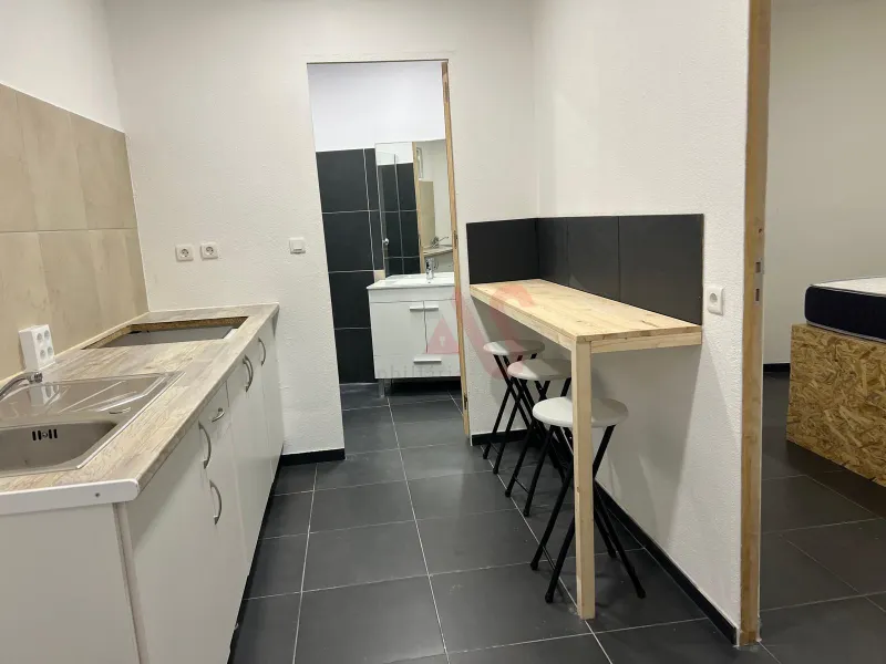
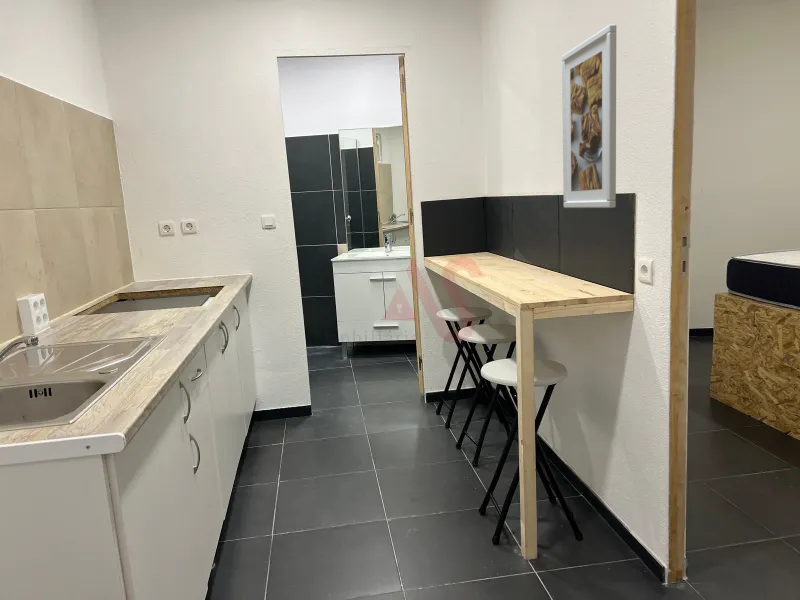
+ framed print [561,23,617,209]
